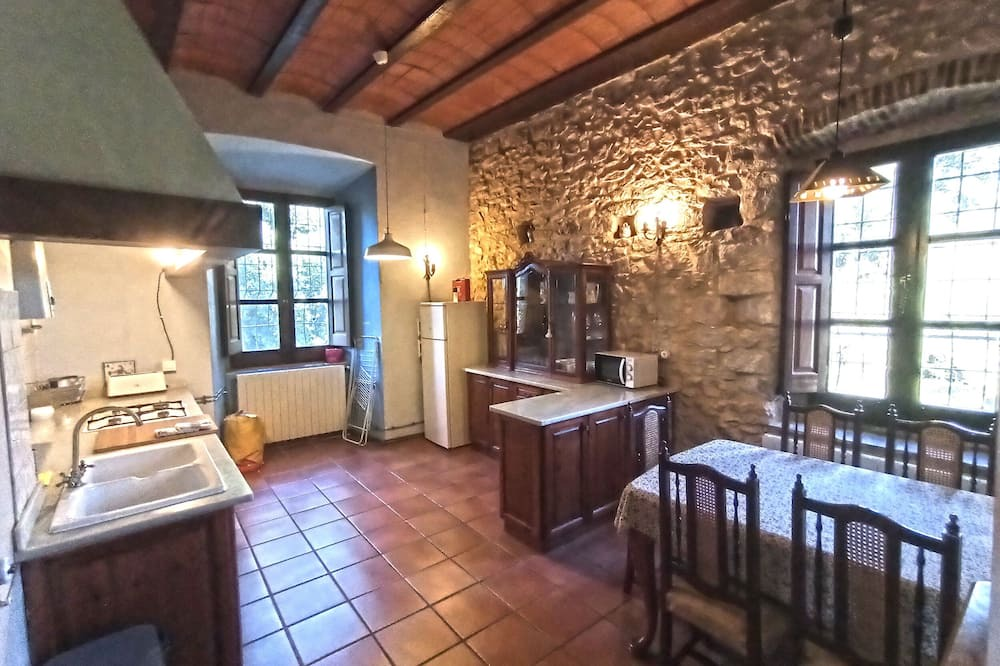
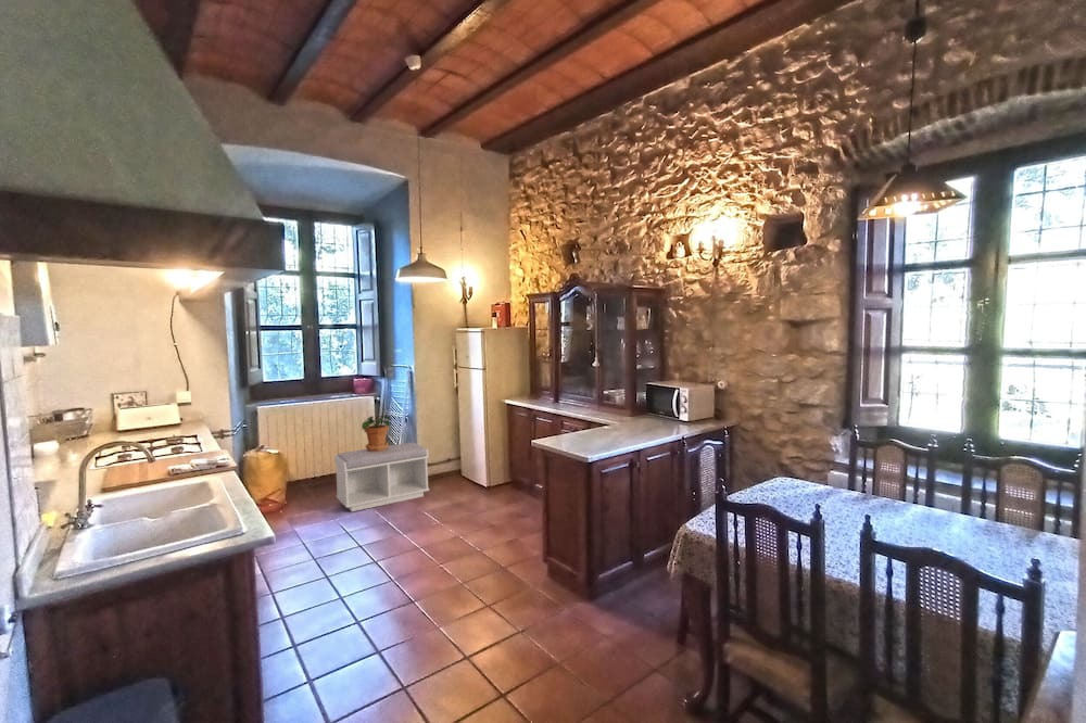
+ potted plant [361,415,392,452]
+ bench [333,442,430,512]
